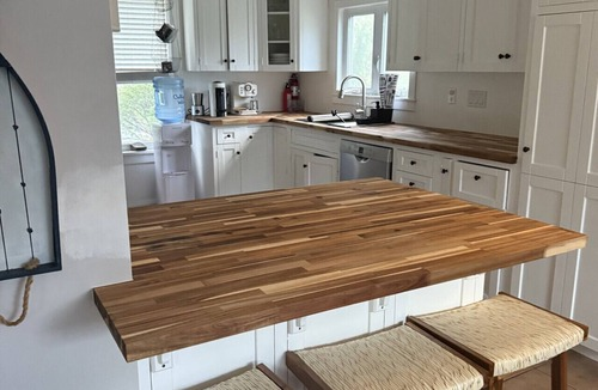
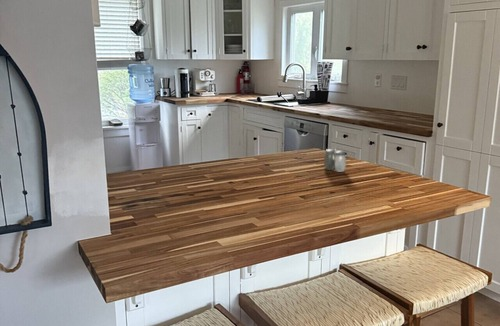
+ salt and pepper shaker [323,148,347,173]
